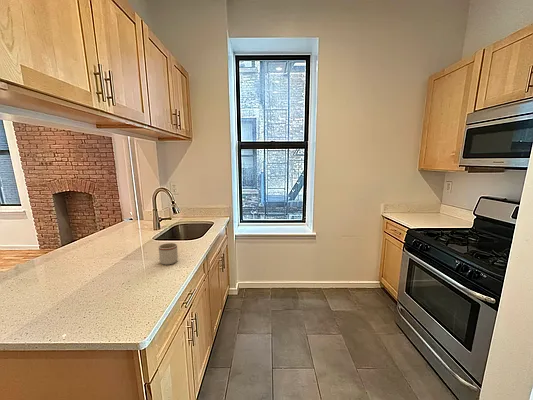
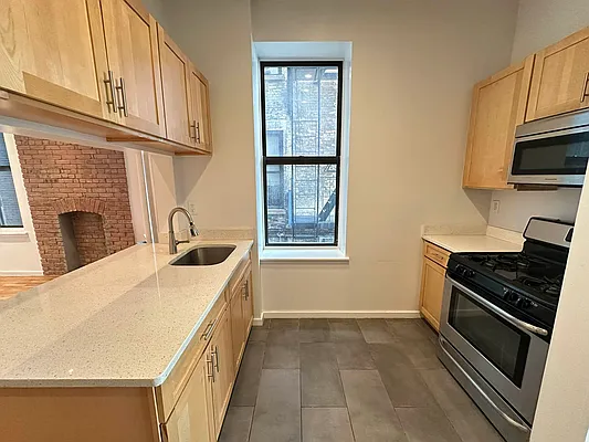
- mug [158,242,179,266]
